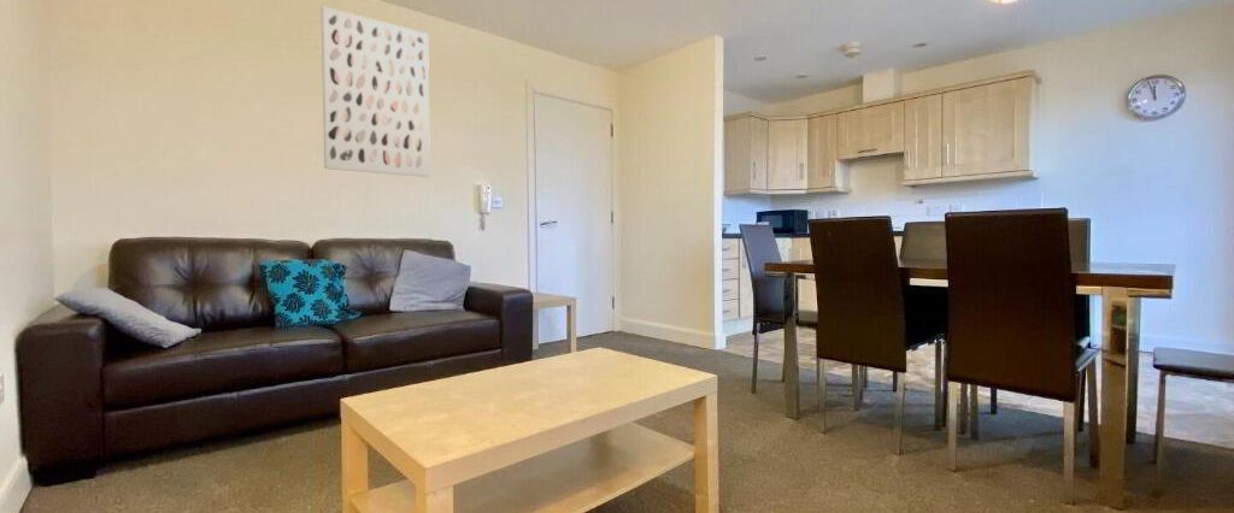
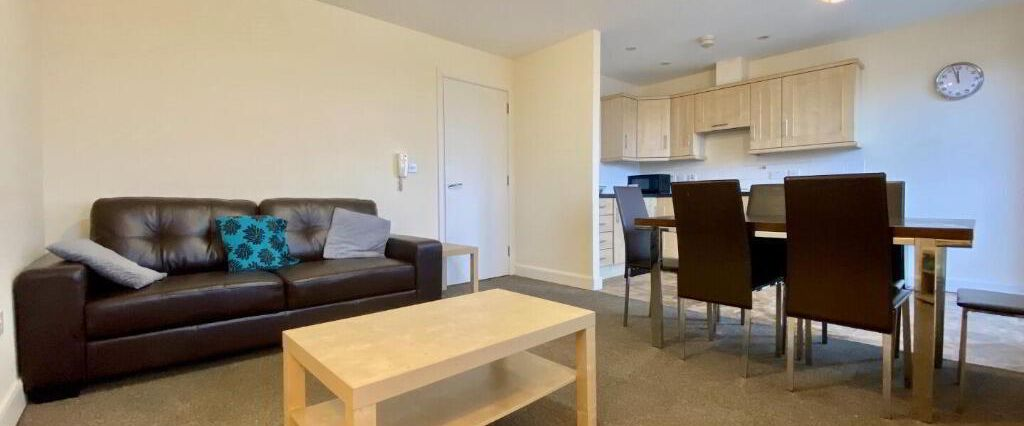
- wall art [321,5,431,178]
